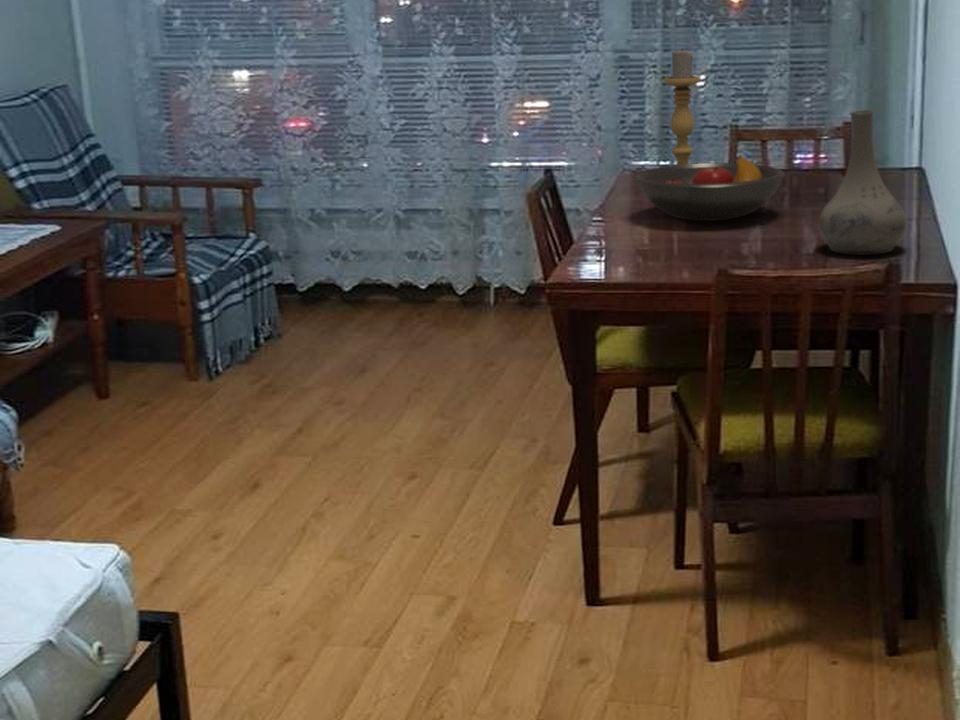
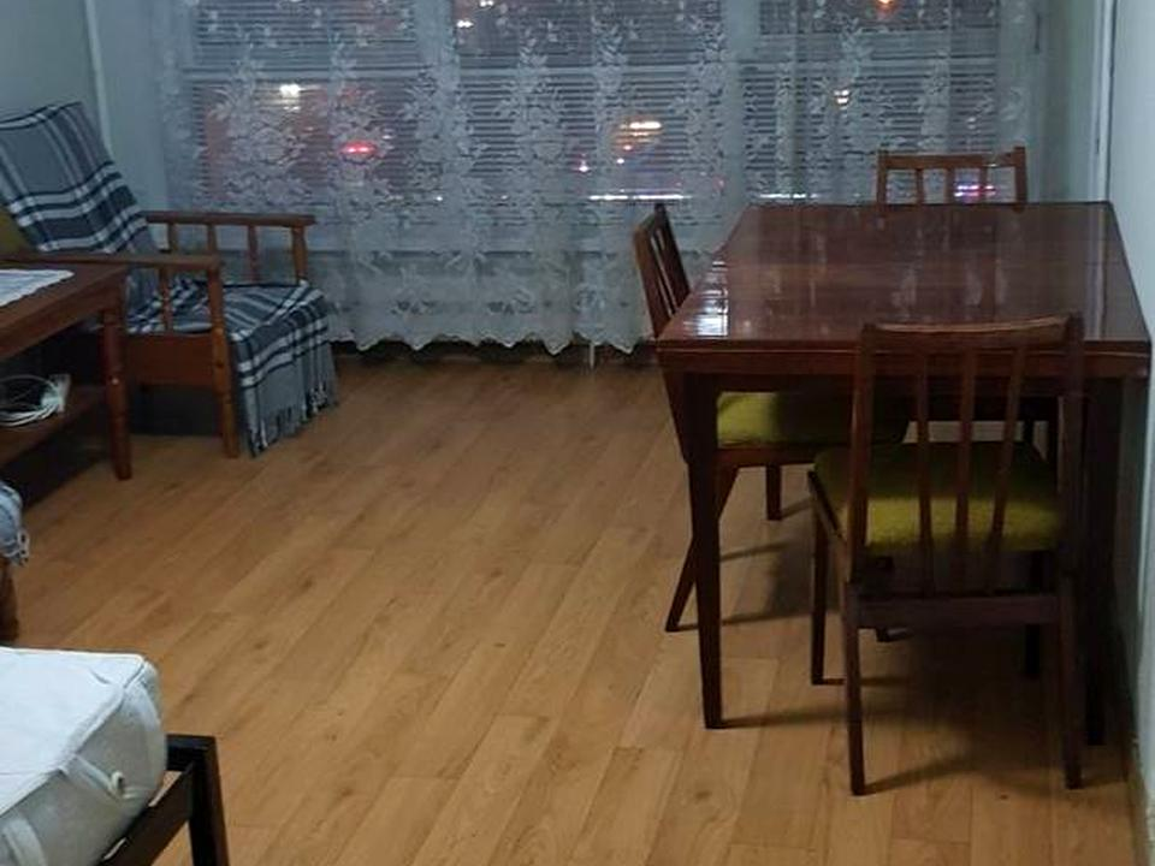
- fruit bowl [634,154,786,222]
- vase [817,109,908,256]
- candle holder [664,47,701,165]
